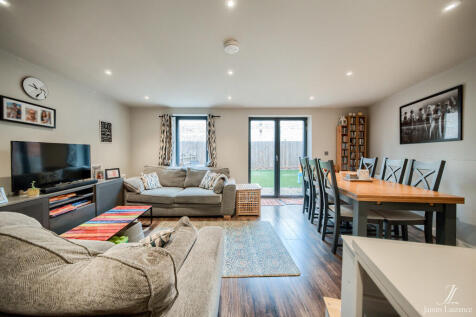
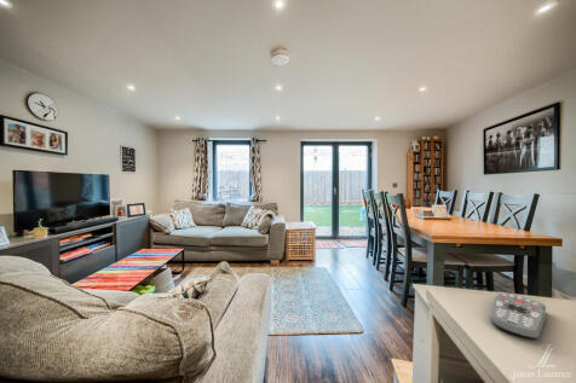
+ remote control [488,290,547,341]
